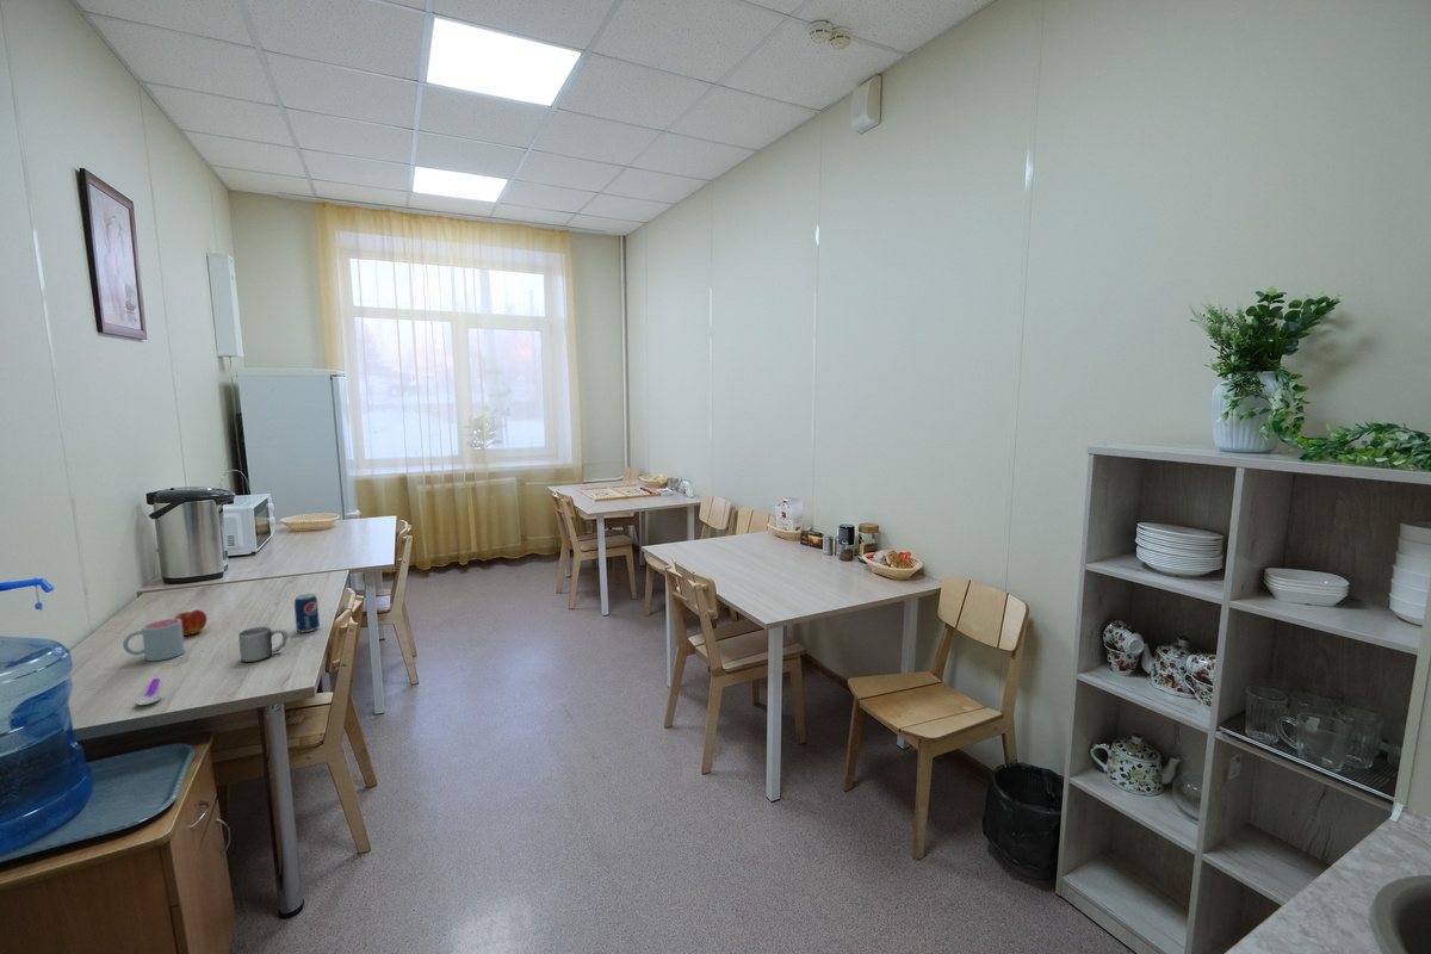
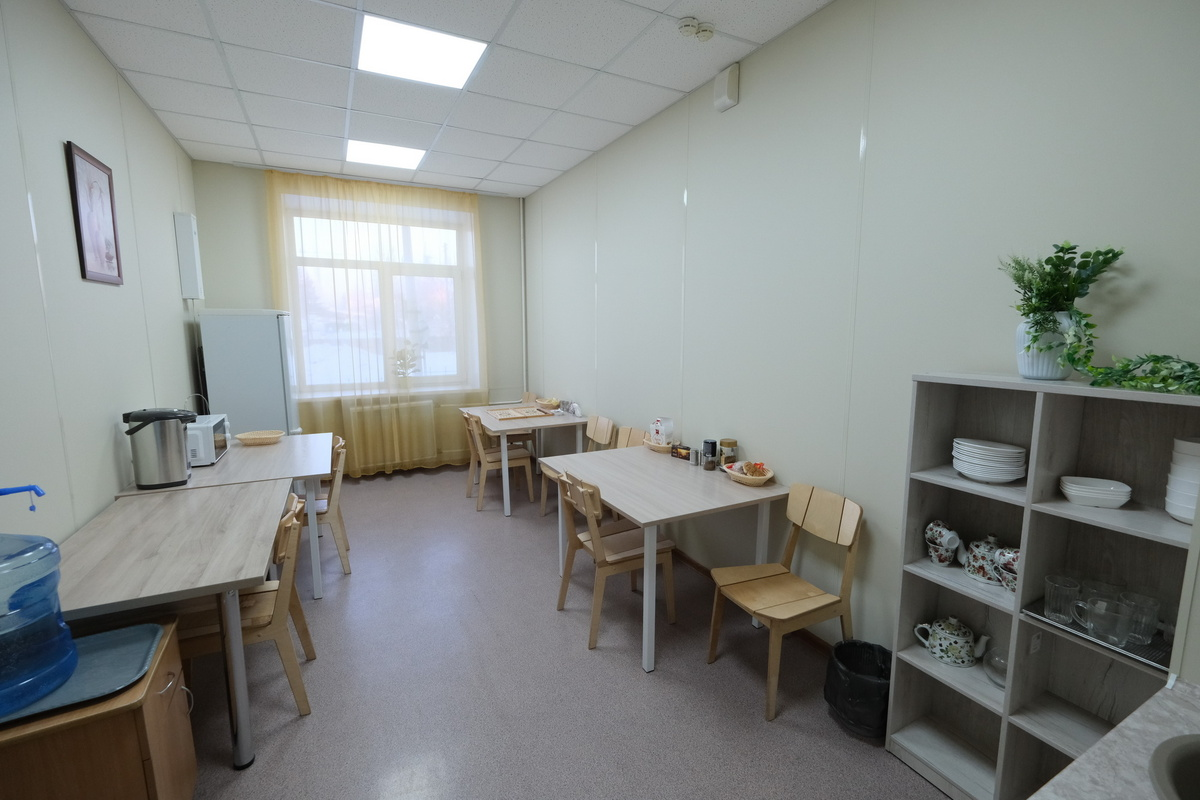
- mug [122,618,186,662]
- beverage can [293,593,321,633]
- apple [173,608,209,637]
- mug [237,625,289,663]
- spoon [135,677,162,706]
